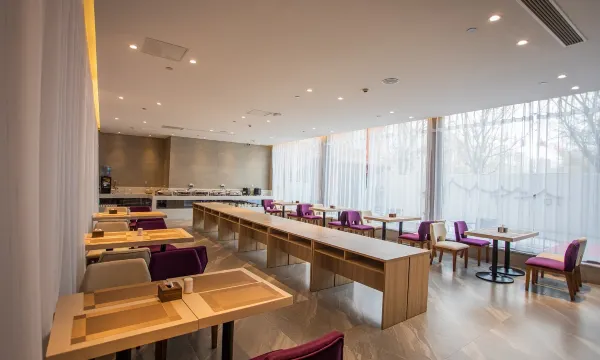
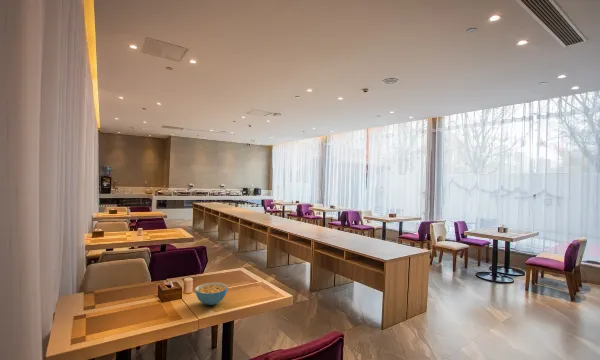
+ cereal bowl [194,281,229,306]
